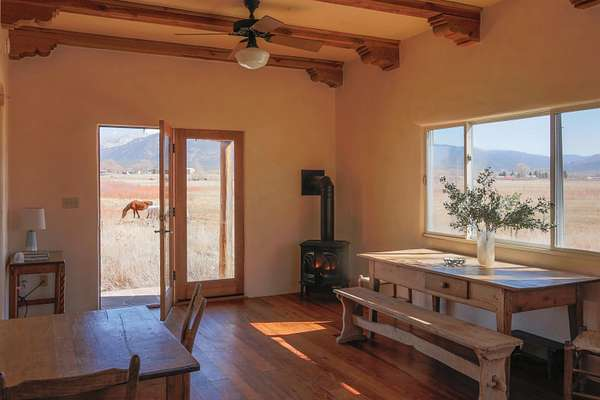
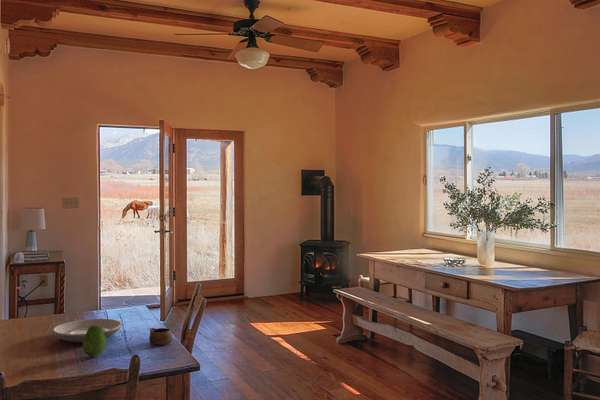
+ plate [52,318,123,343]
+ fruit [82,325,107,358]
+ cup [148,327,173,346]
